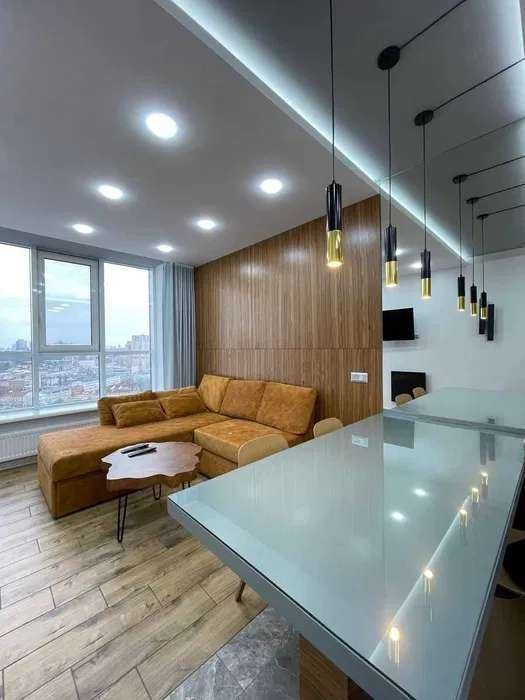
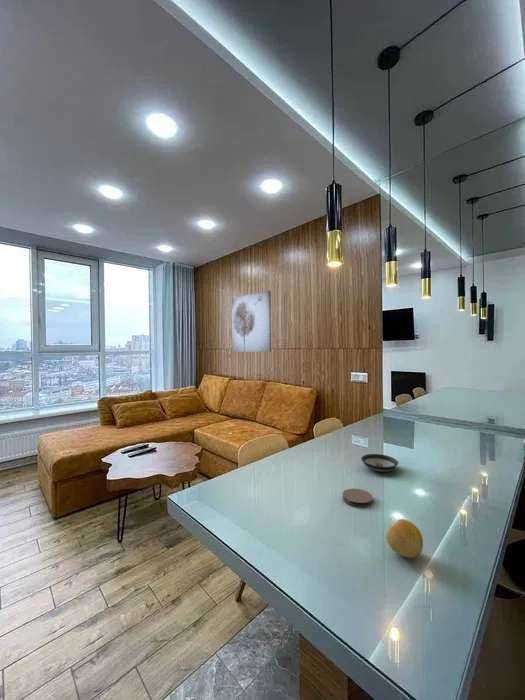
+ coaster [342,488,374,508]
+ saucer [360,453,399,473]
+ wall art [231,290,272,353]
+ fruit [385,518,424,559]
